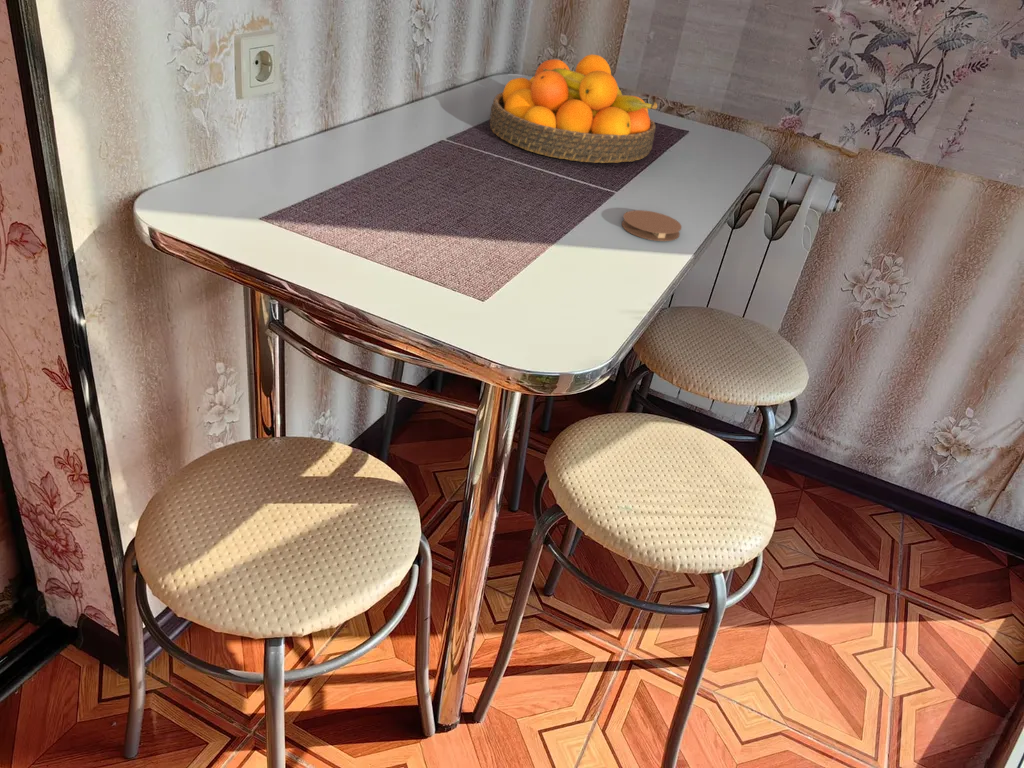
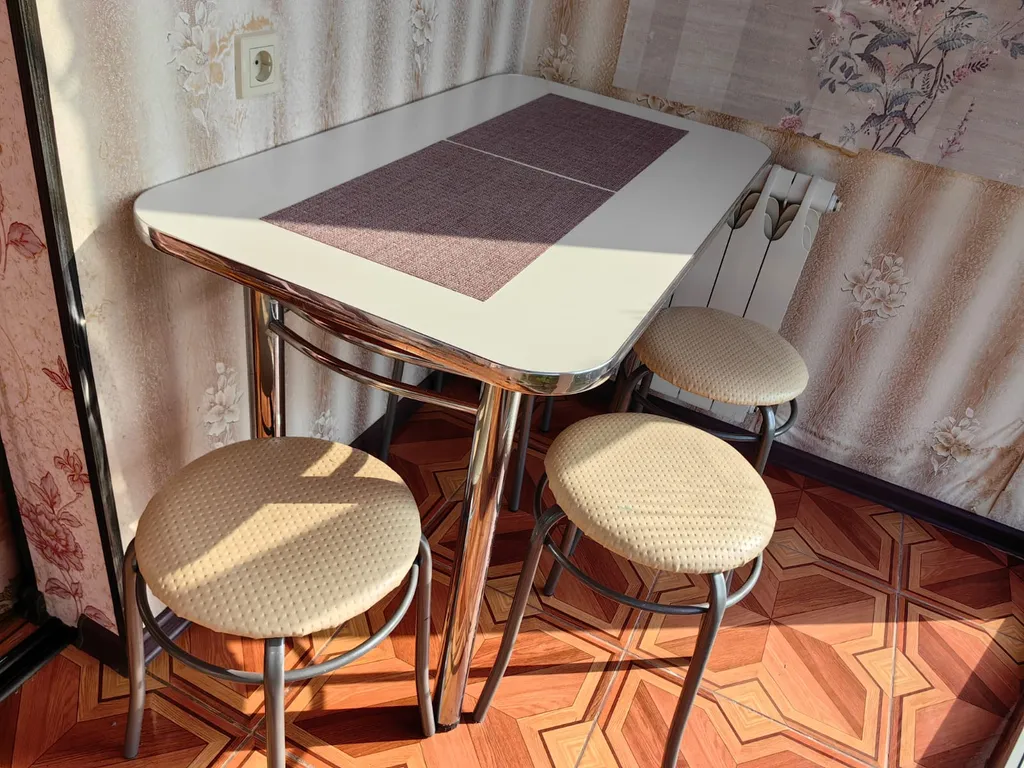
- coaster [621,209,683,242]
- fruit bowl [489,53,658,164]
